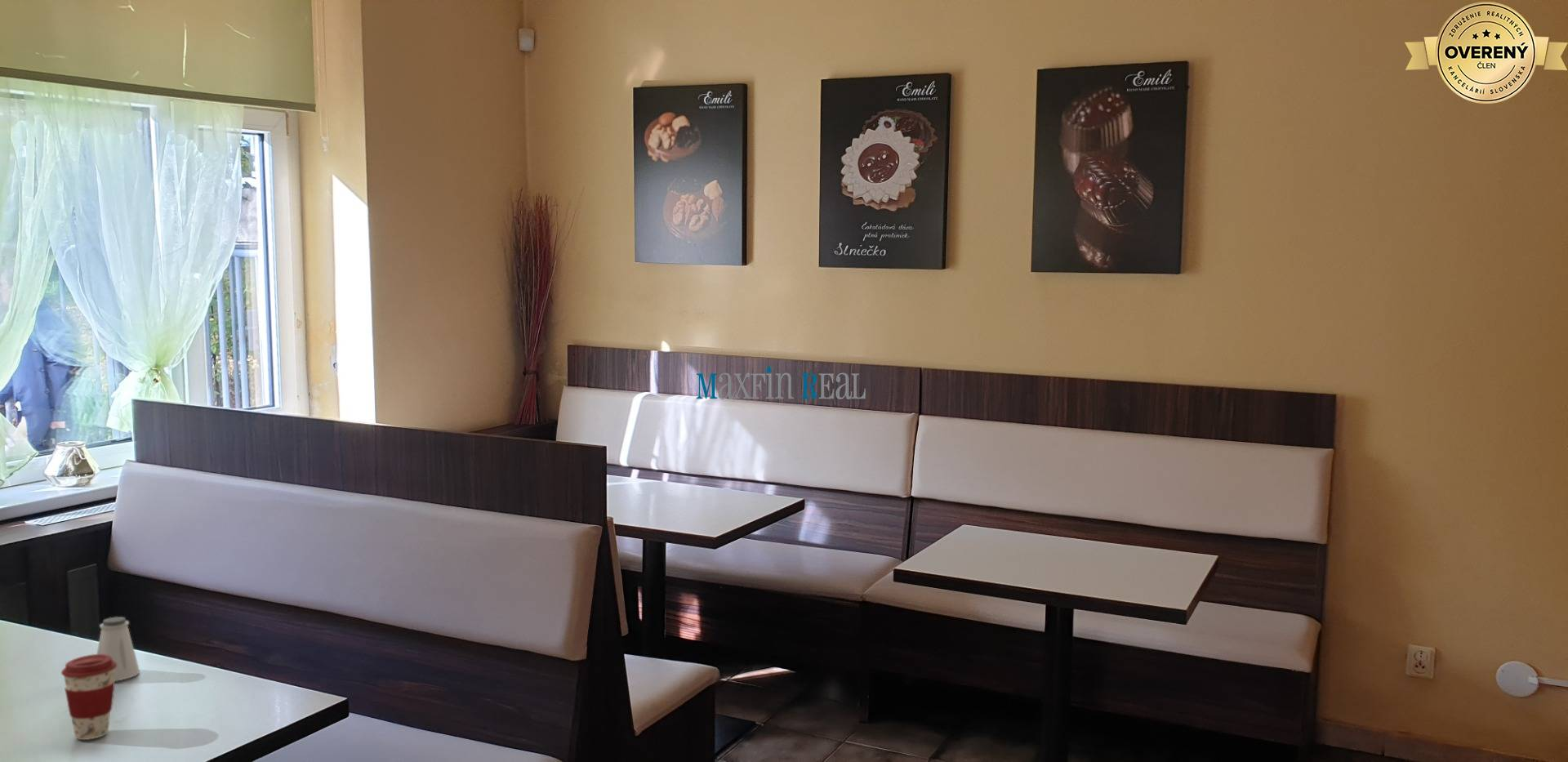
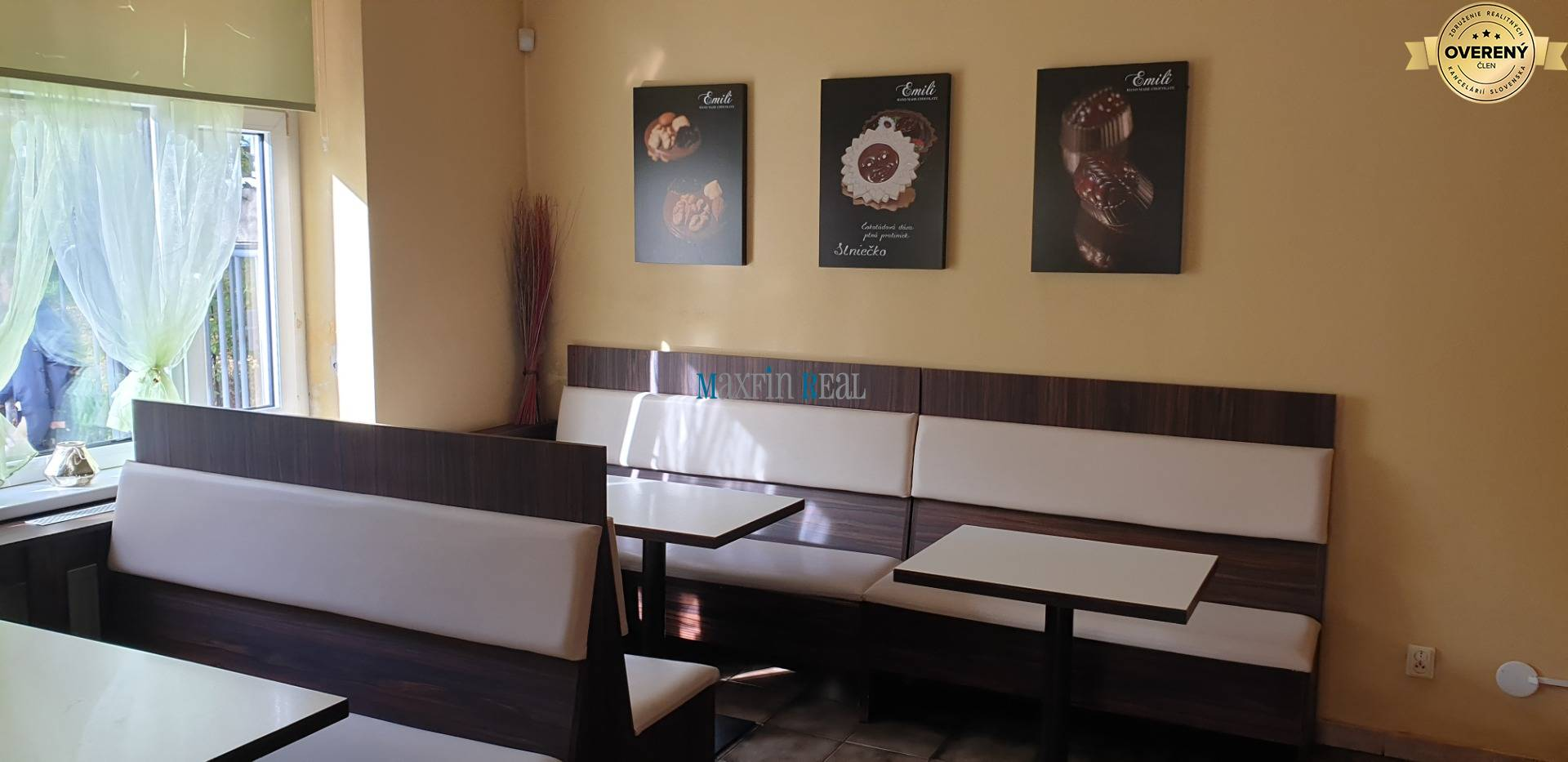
- saltshaker [96,616,140,682]
- coffee cup [60,653,117,741]
